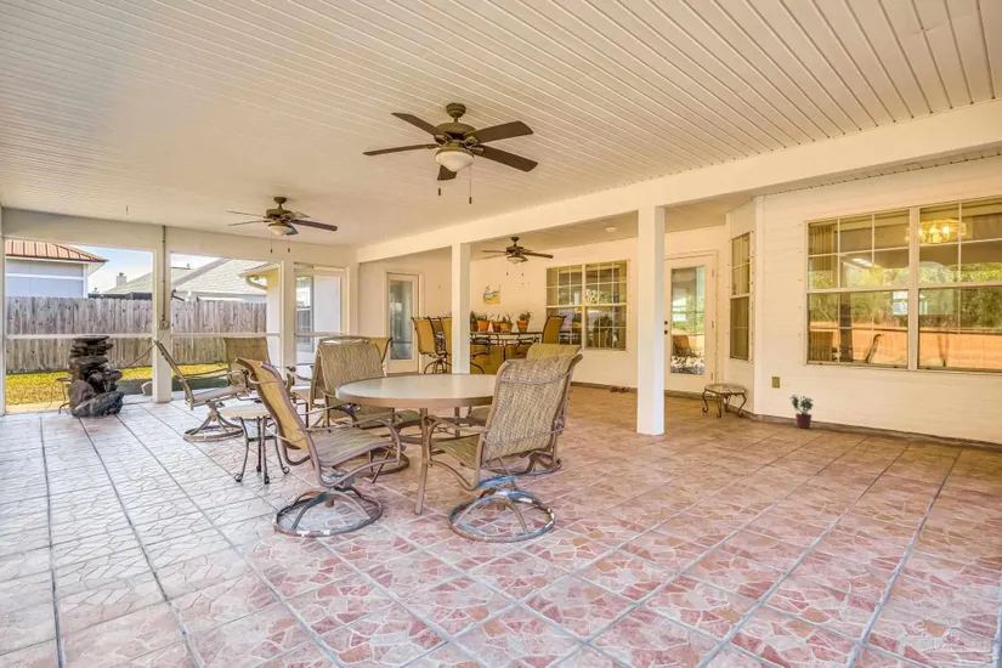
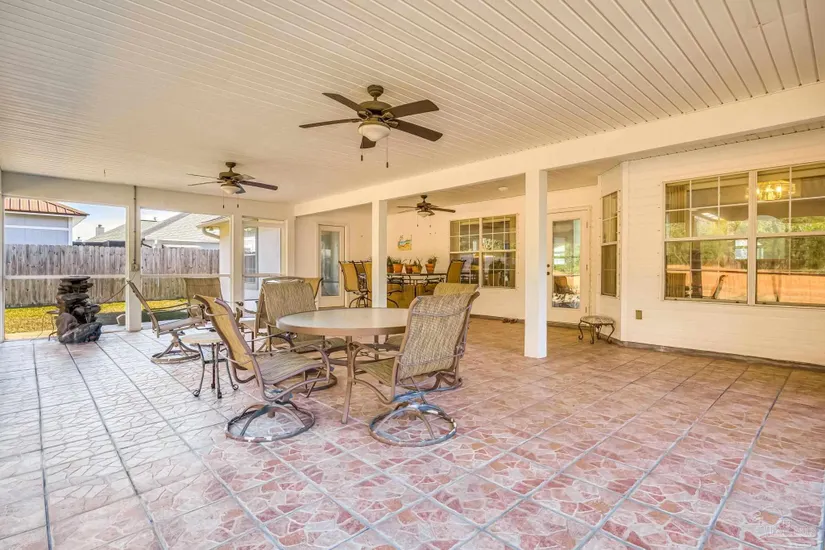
- potted plant [788,394,815,430]
